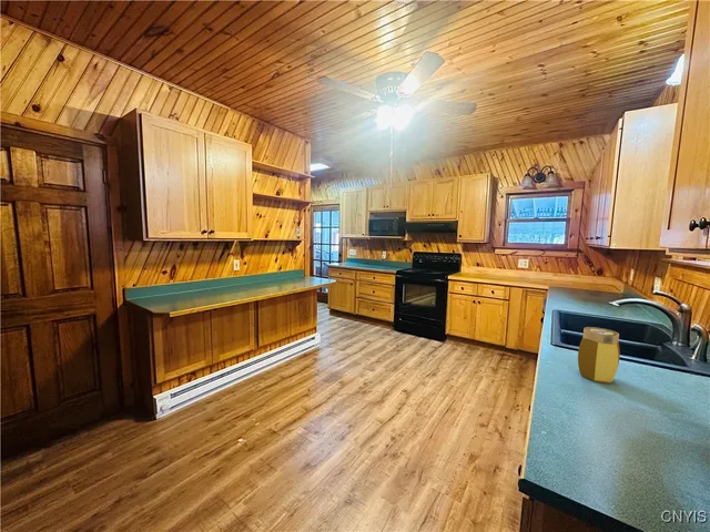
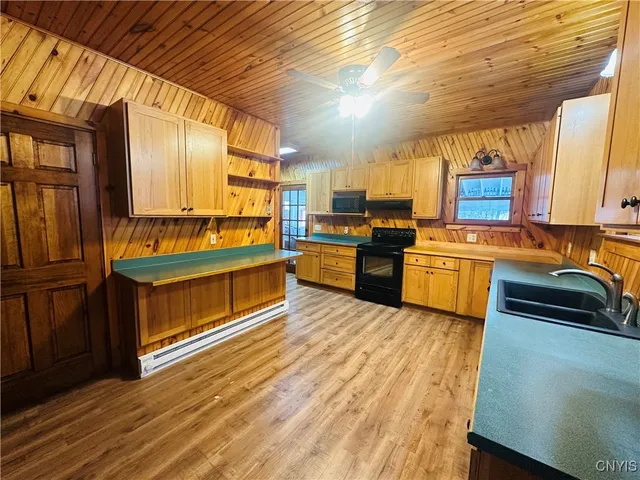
- jar [577,326,621,385]
